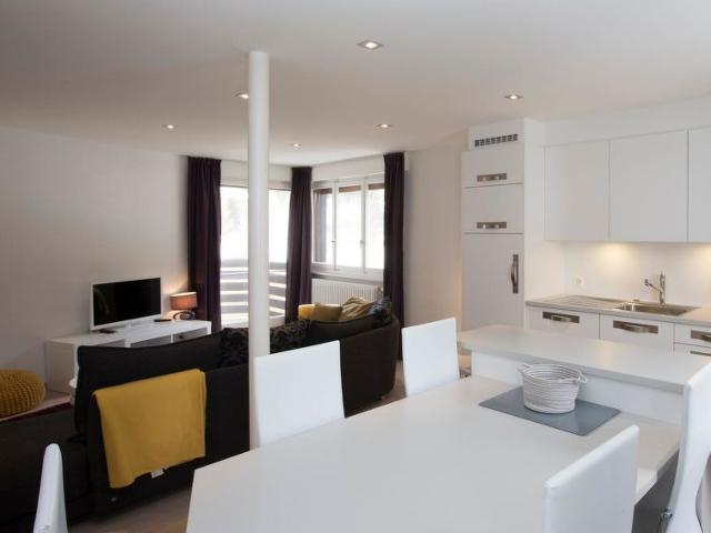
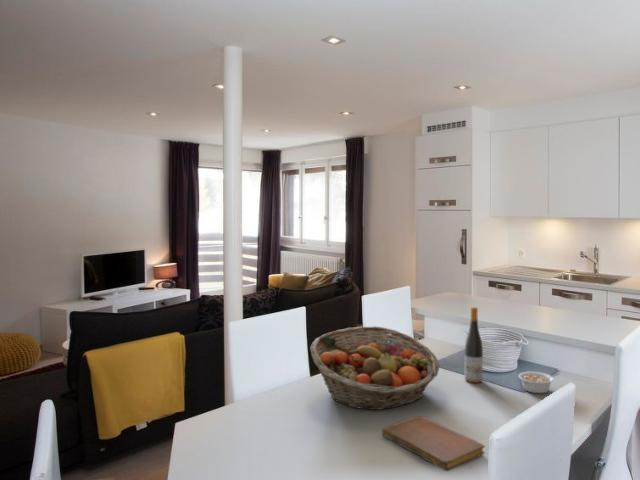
+ legume [517,371,560,394]
+ notebook [381,415,485,472]
+ wine bottle [464,306,484,384]
+ fruit basket [309,325,441,411]
